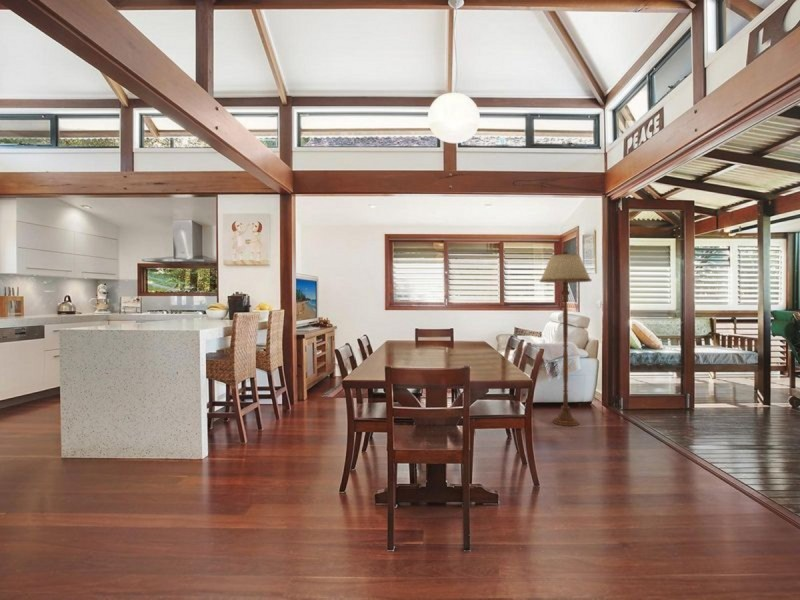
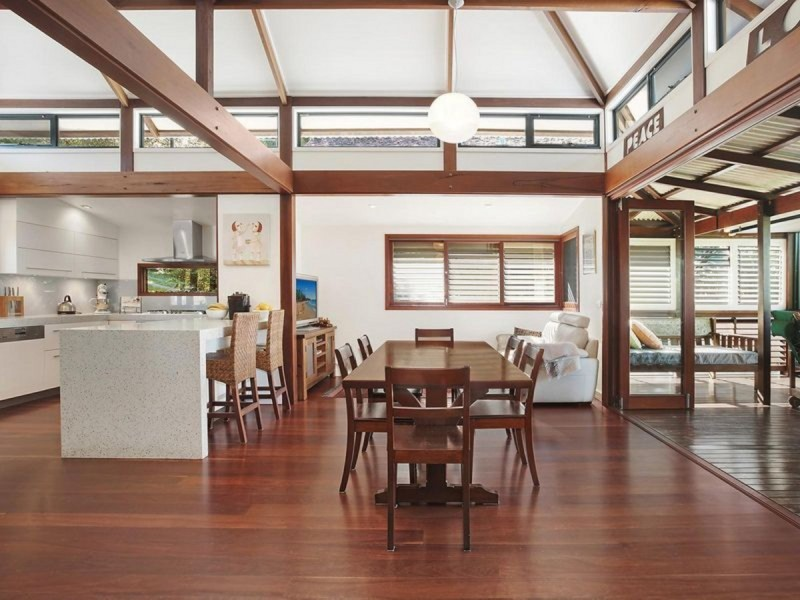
- floor lamp [539,250,593,427]
